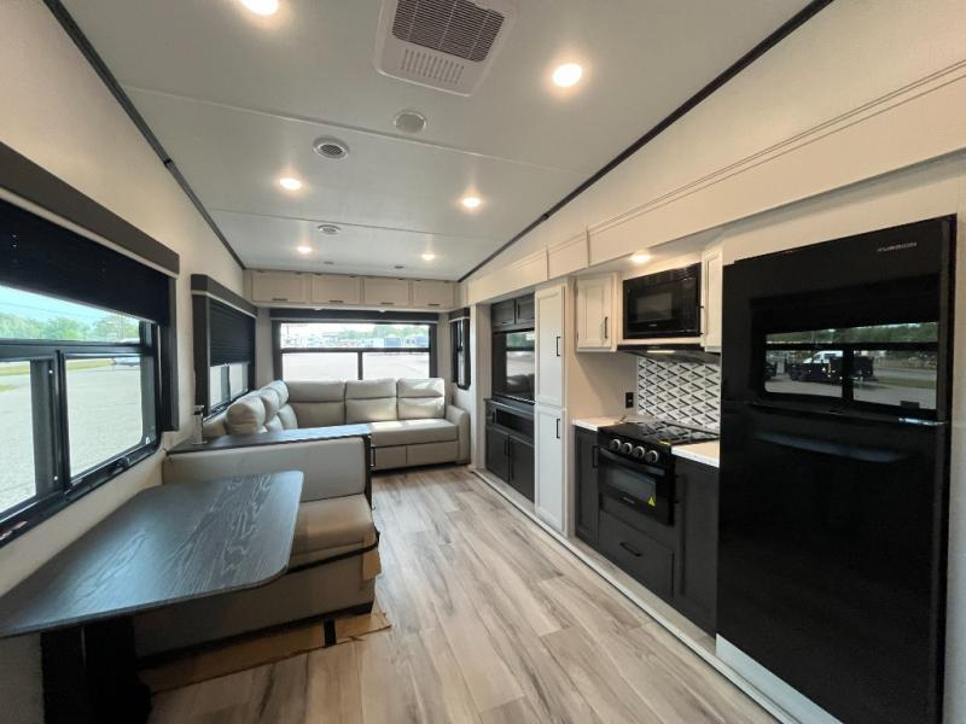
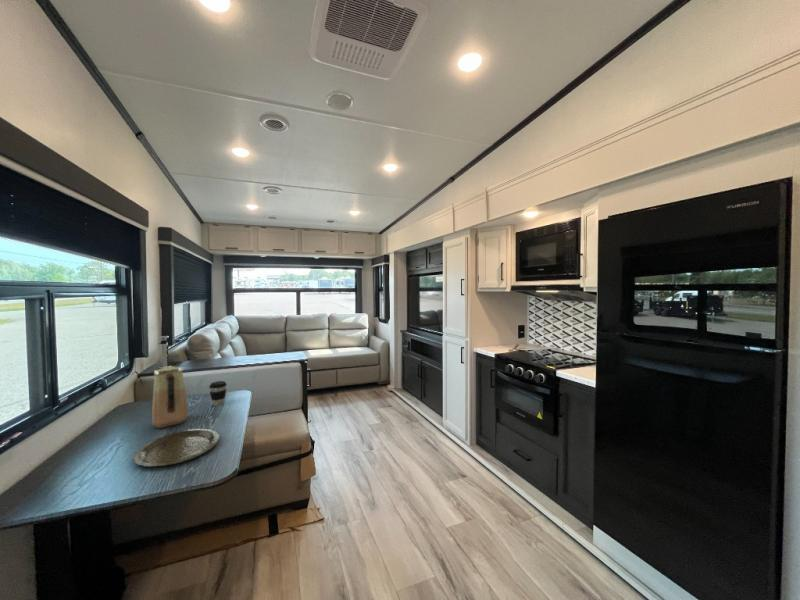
+ vase [151,365,189,429]
+ plate [132,428,220,468]
+ coffee cup [208,380,228,407]
